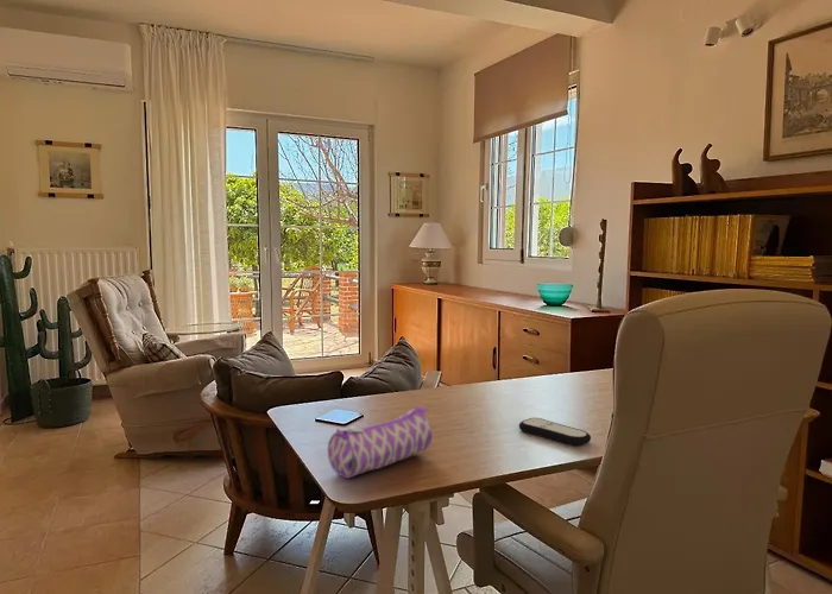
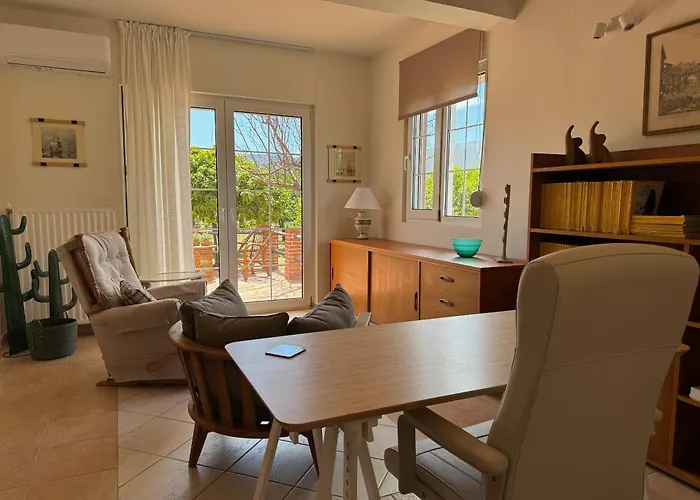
- remote control [518,417,592,447]
- pencil case [327,405,433,480]
